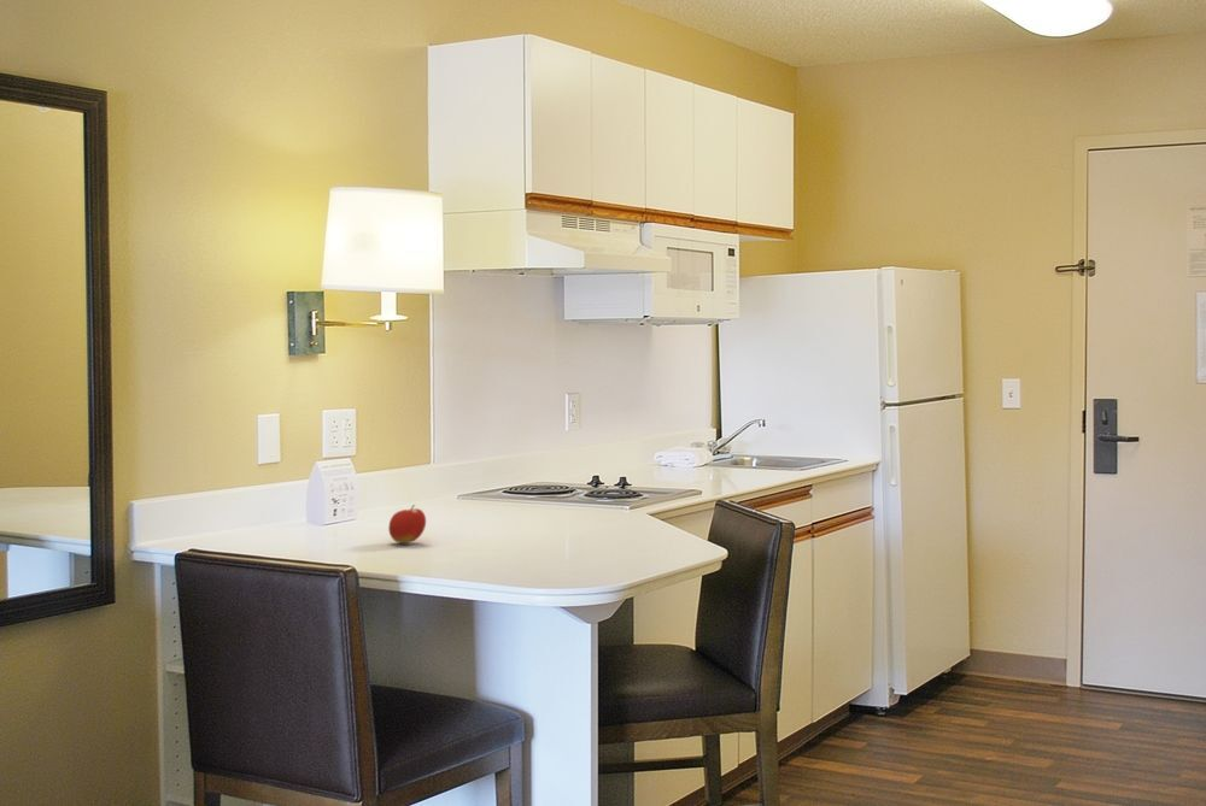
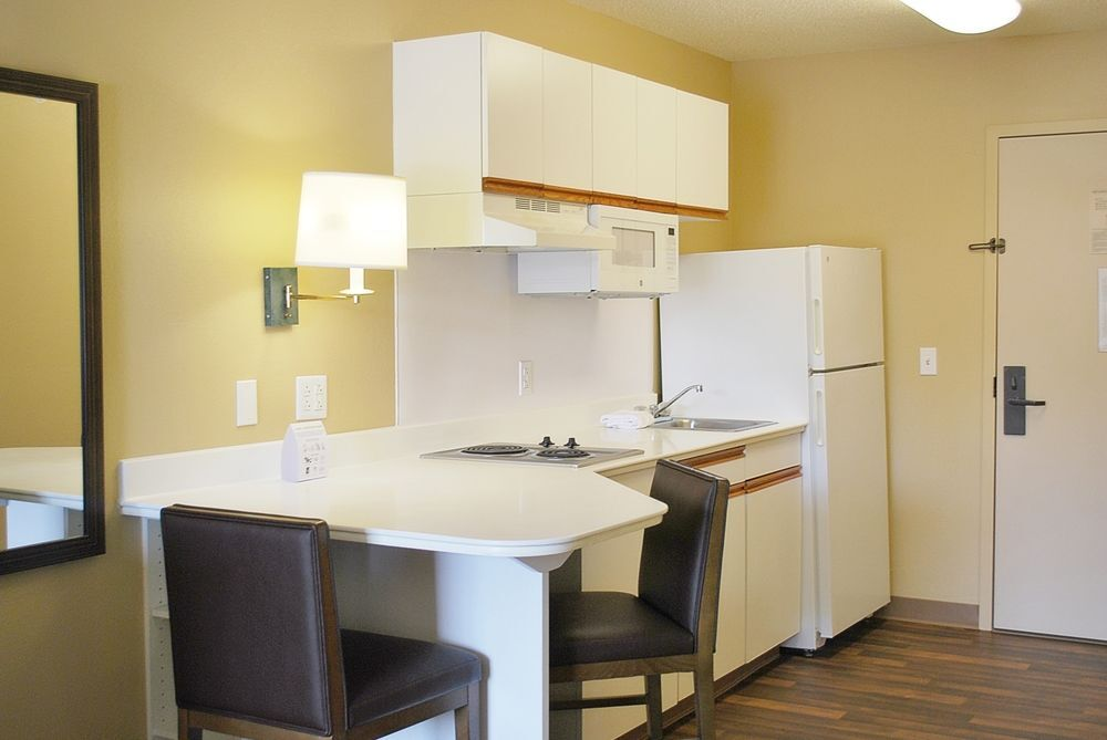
- fruit [387,504,427,545]
